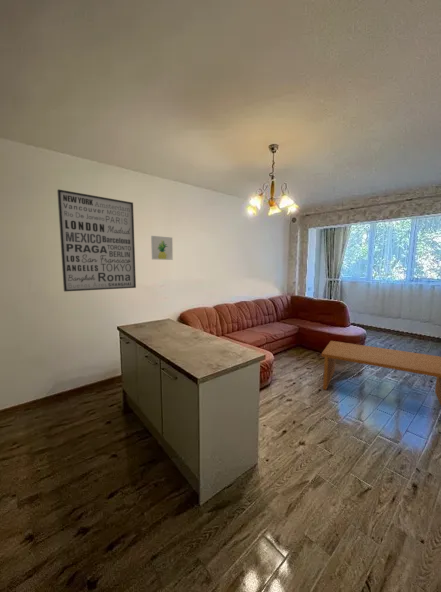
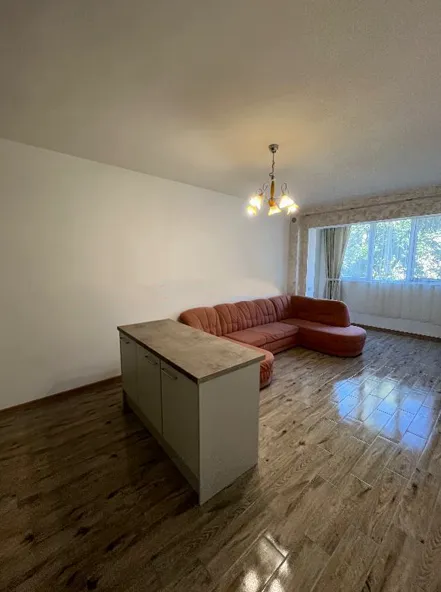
- wall art [56,188,137,292]
- coffee table [320,340,441,406]
- wall art [150,235,174,261]
